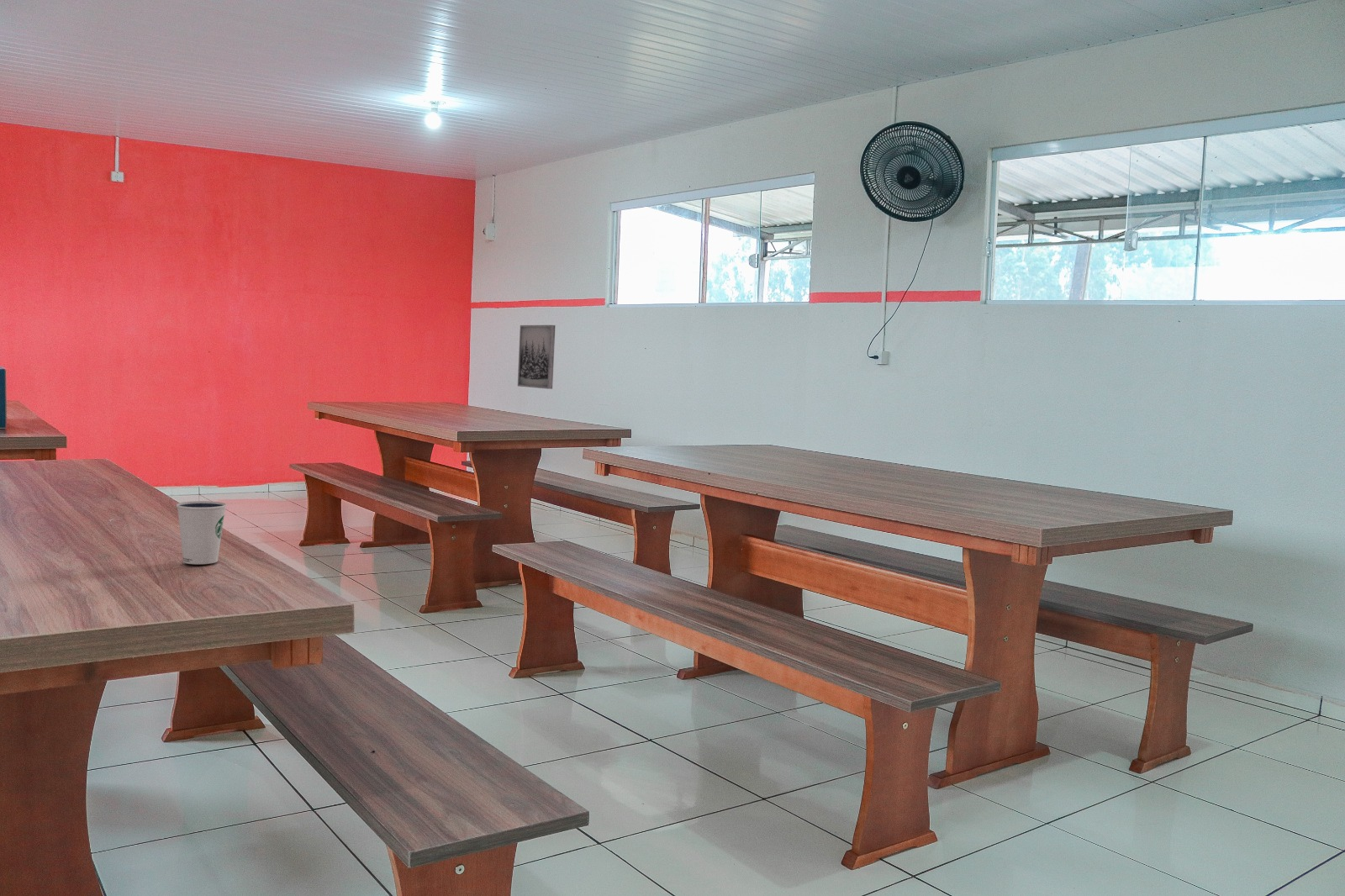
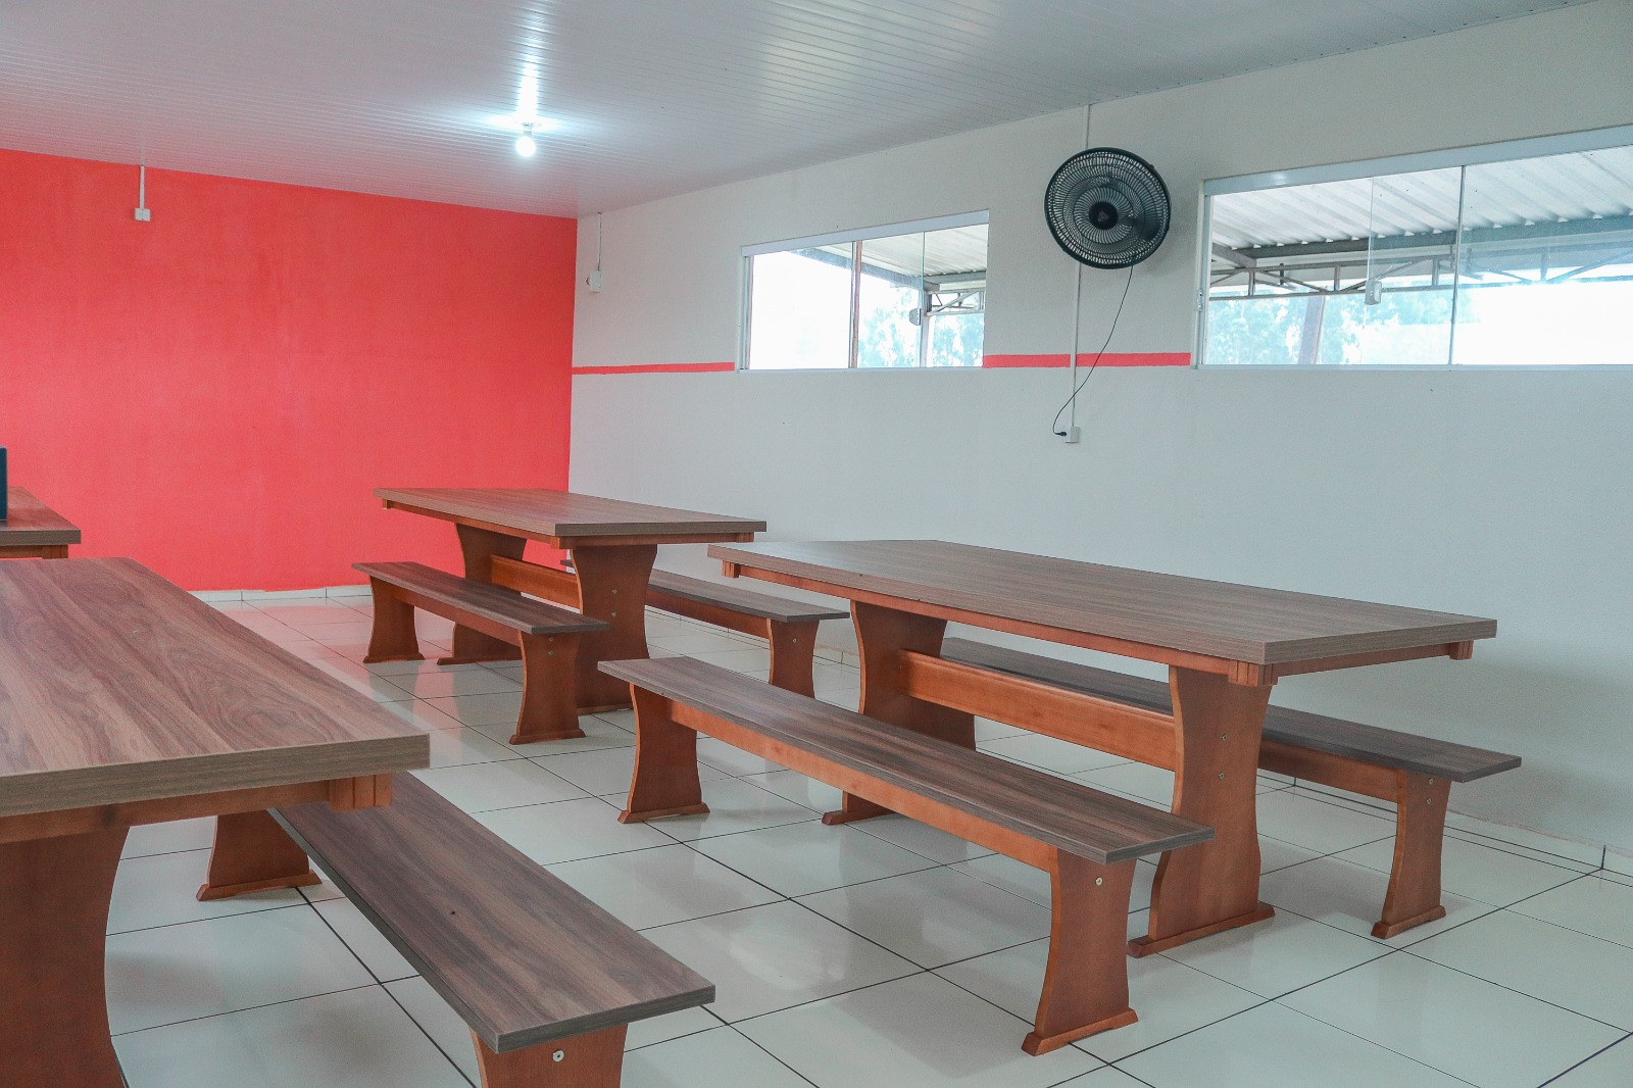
- dixie cup [176,500,228,565]
- wall art [517,324,556,390]
